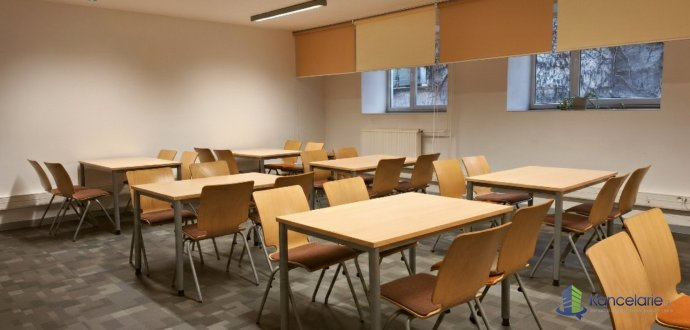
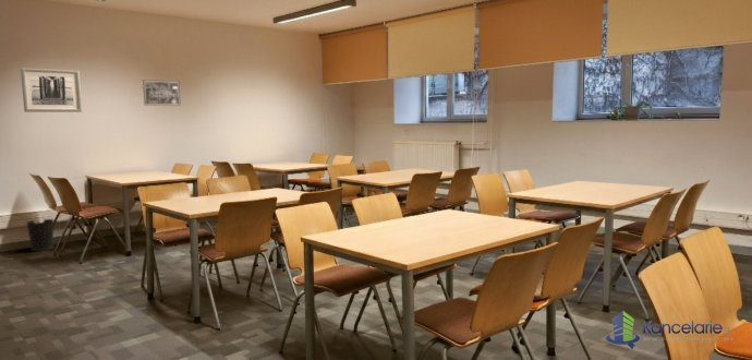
+ wall art [142,79,182,107]
+ wastebasket [25,218,56,252]
+ wall art [20,67,83,113]
